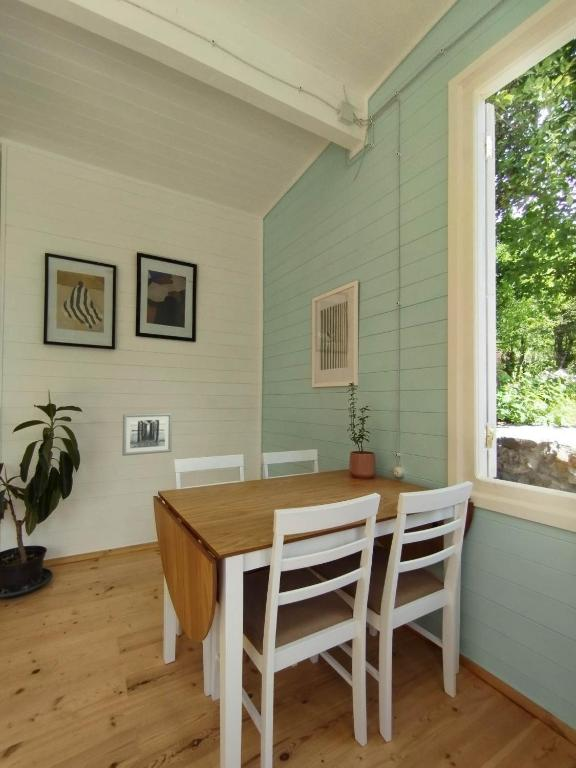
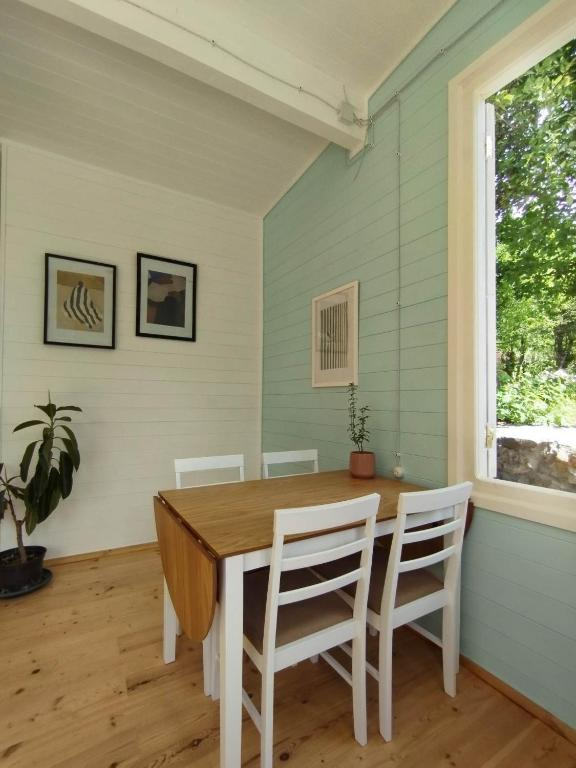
- wall art [121,412,173,457]
